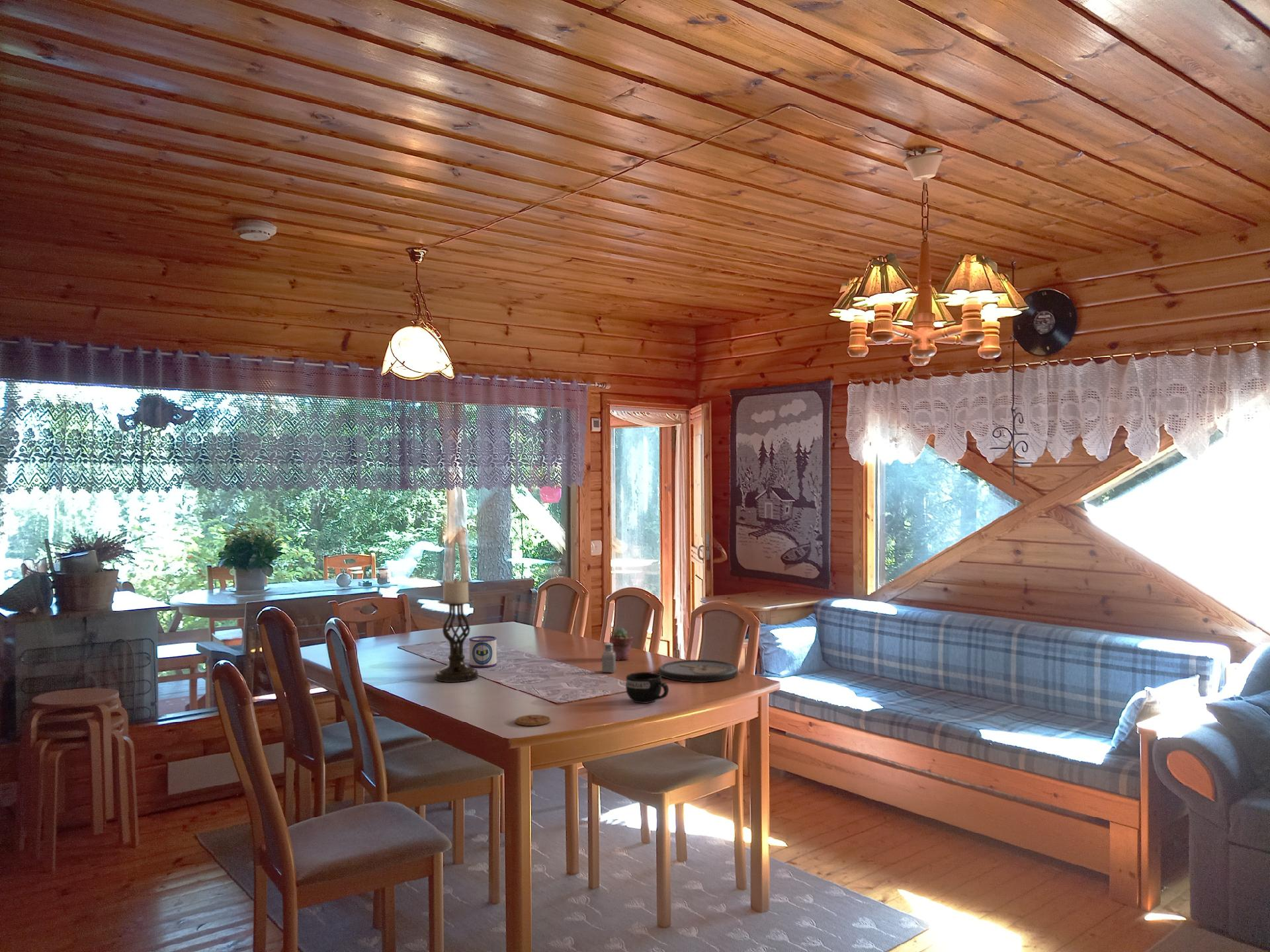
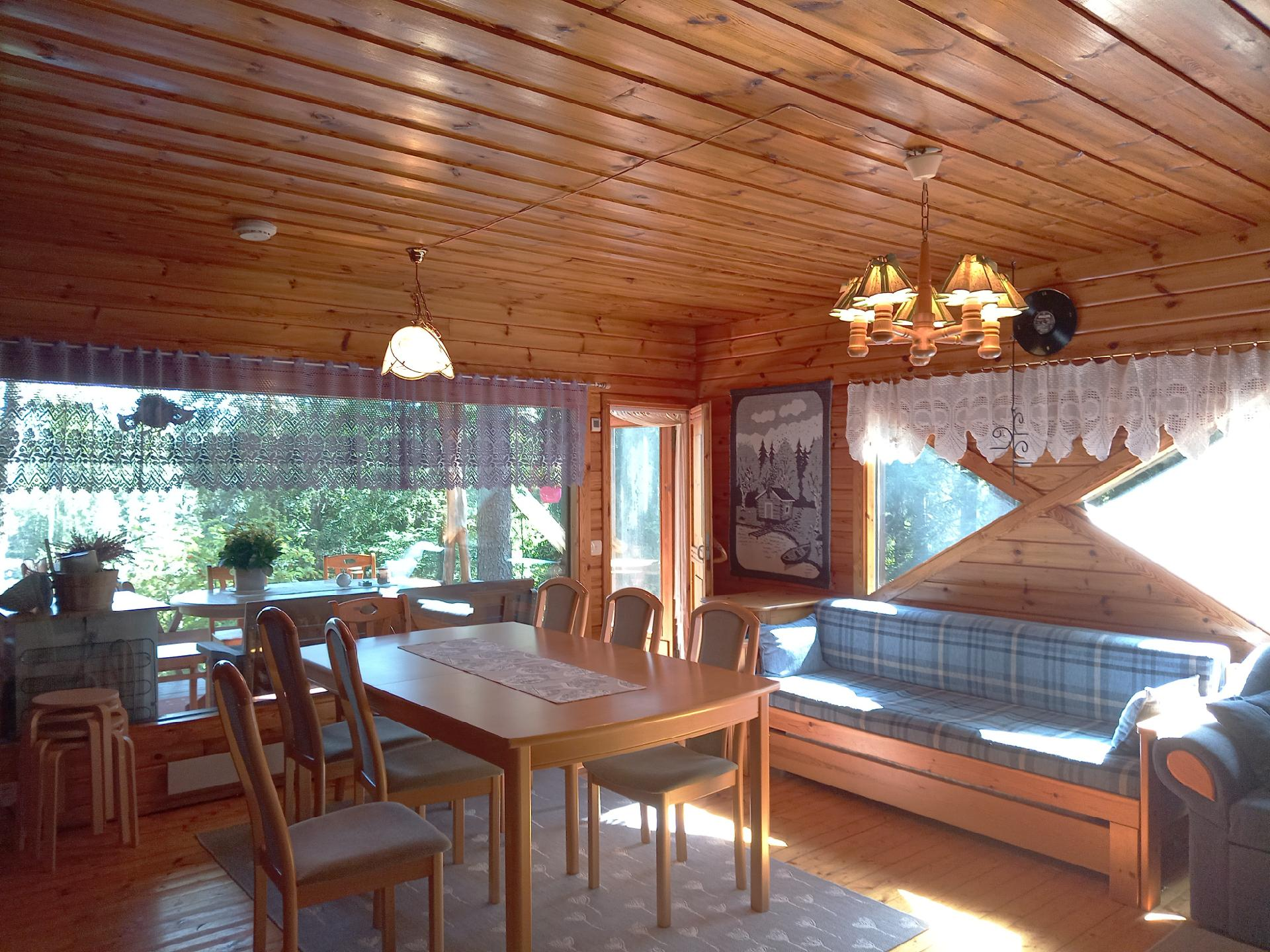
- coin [658,659,739,683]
- candle holder [434,577,479,683]
- saltshaker [601,643,616,673]
- potted succulent [609,627,634,661]
- coaster [515,714,551,727]
- mug [468,635,497,668]
- mug [625,672,669,704]
